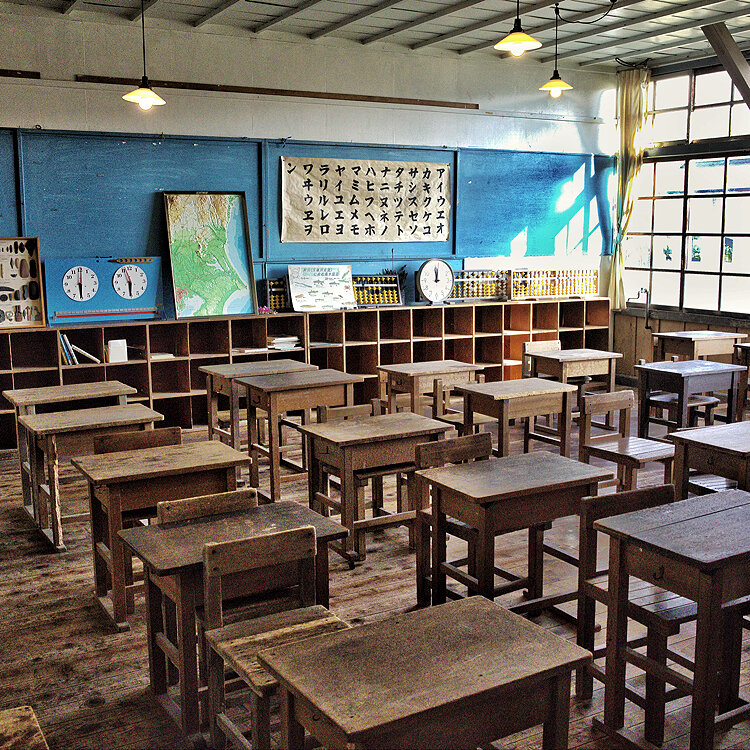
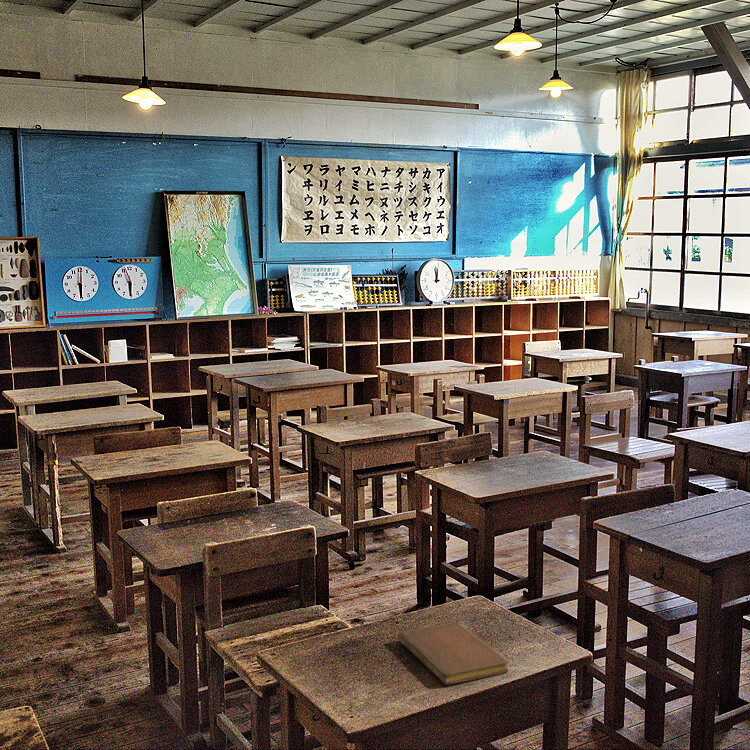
+ notebook [397,622,510,686]
